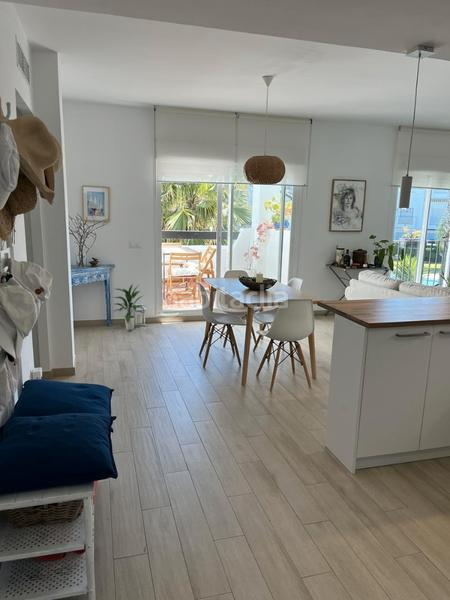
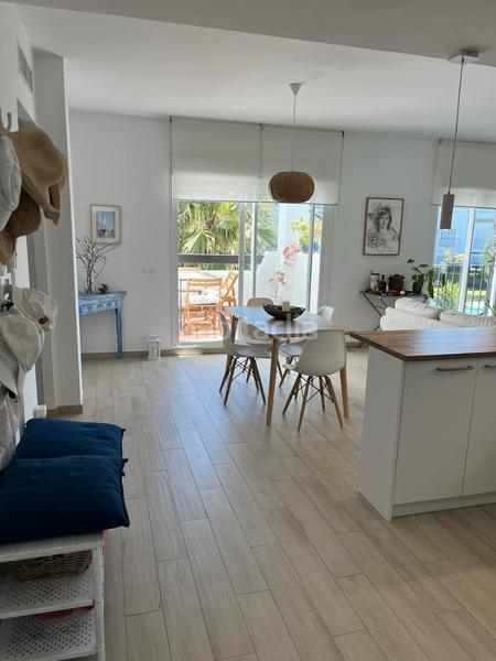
- indoor plant [111,283,146,331]
